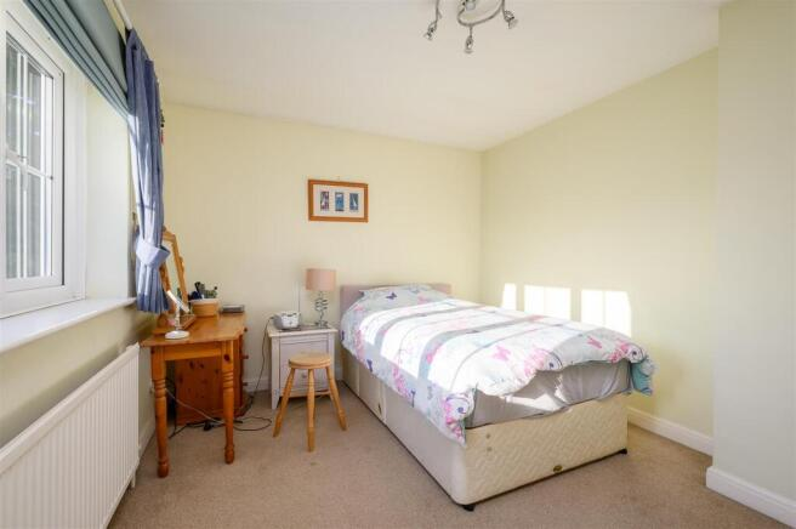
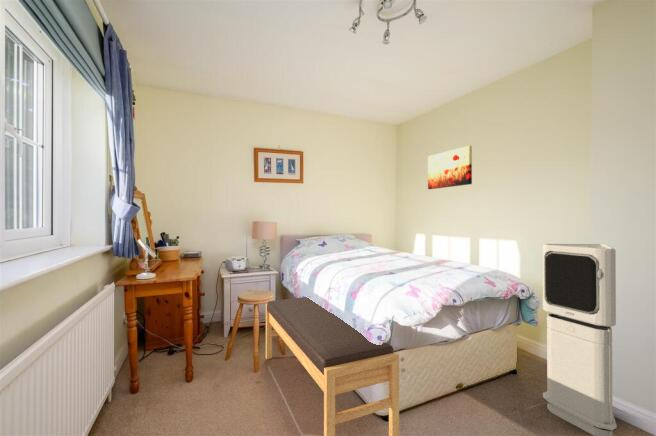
+ bench [265,296,400,436]
+ wall art [427,145,473,190]
+ air purifier [542,243,618,436]
